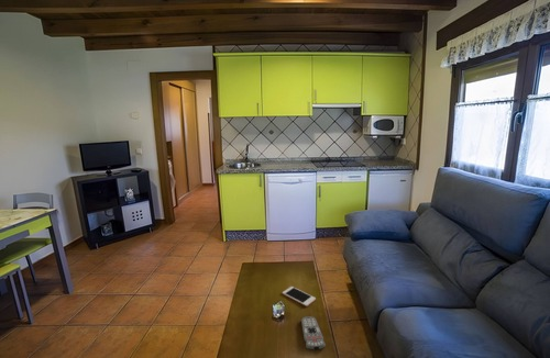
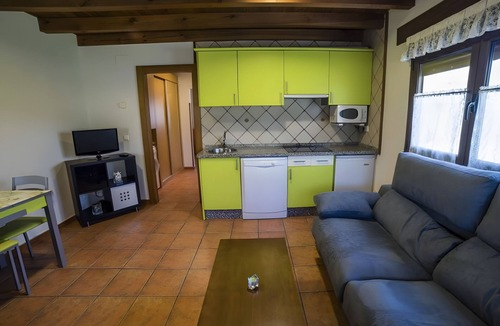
- remote control [300,315,327,350]
- cell phone [282,286,317,307]
